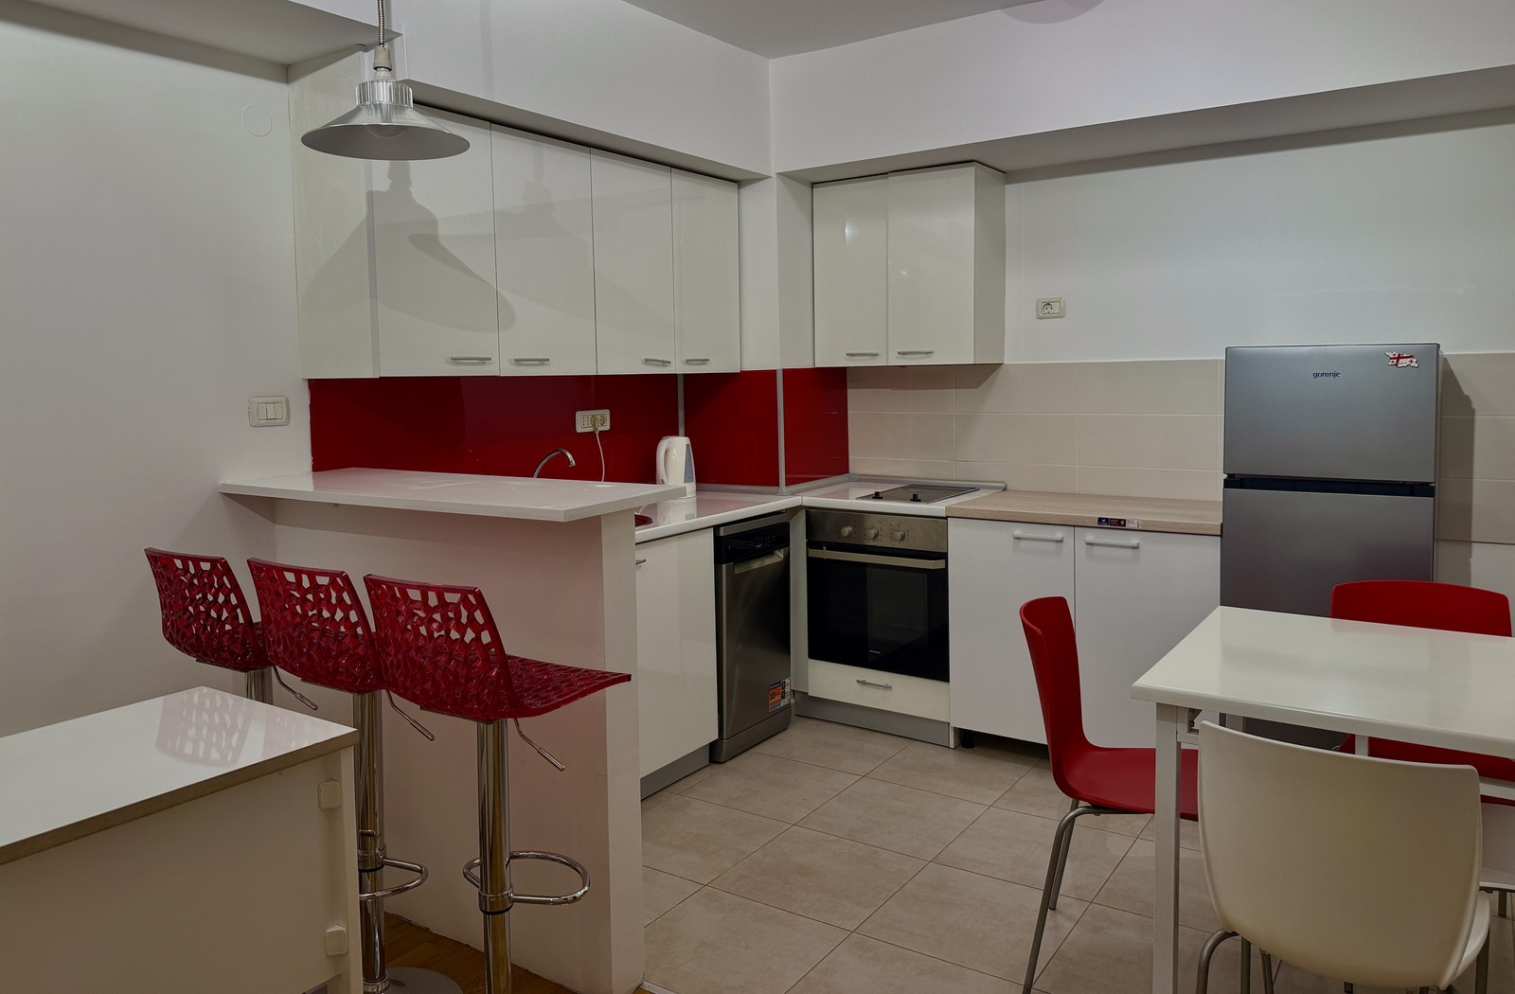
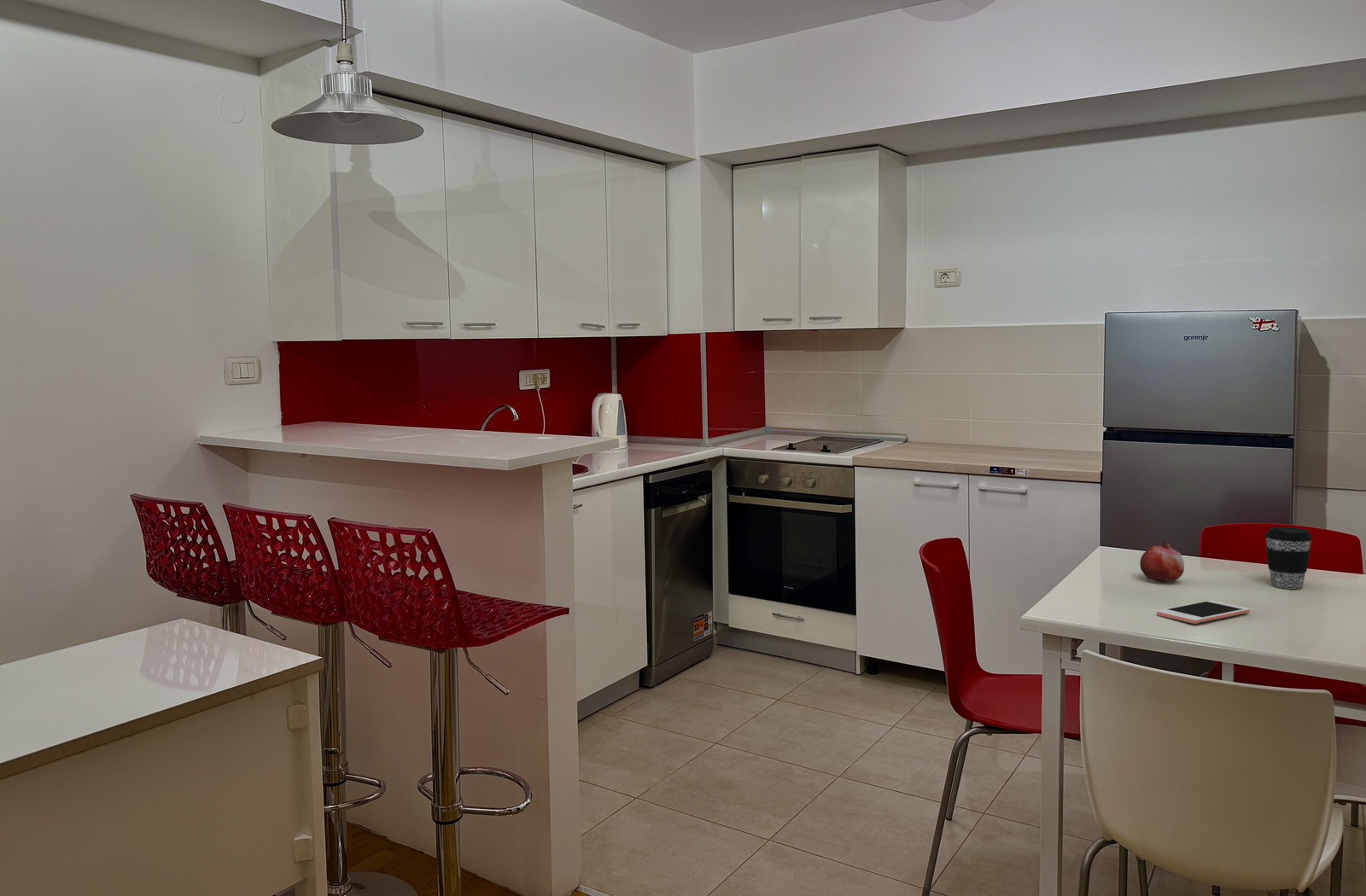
+ cell phone [1156,600,1251,625]
+ fruit [1139,538,1185,584]
+ coffee cup [1264,527,1314,590]
